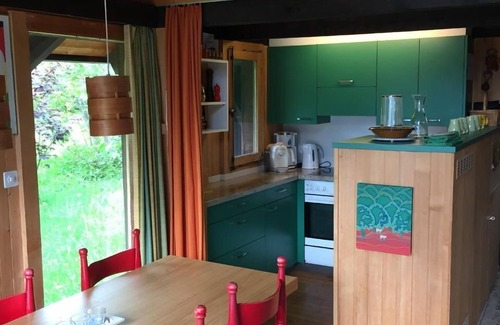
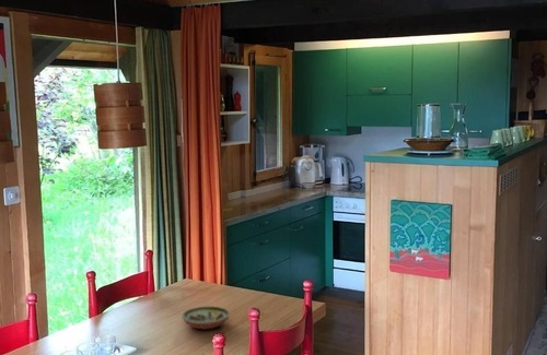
+ decorative bowl [181,305,231,330]
